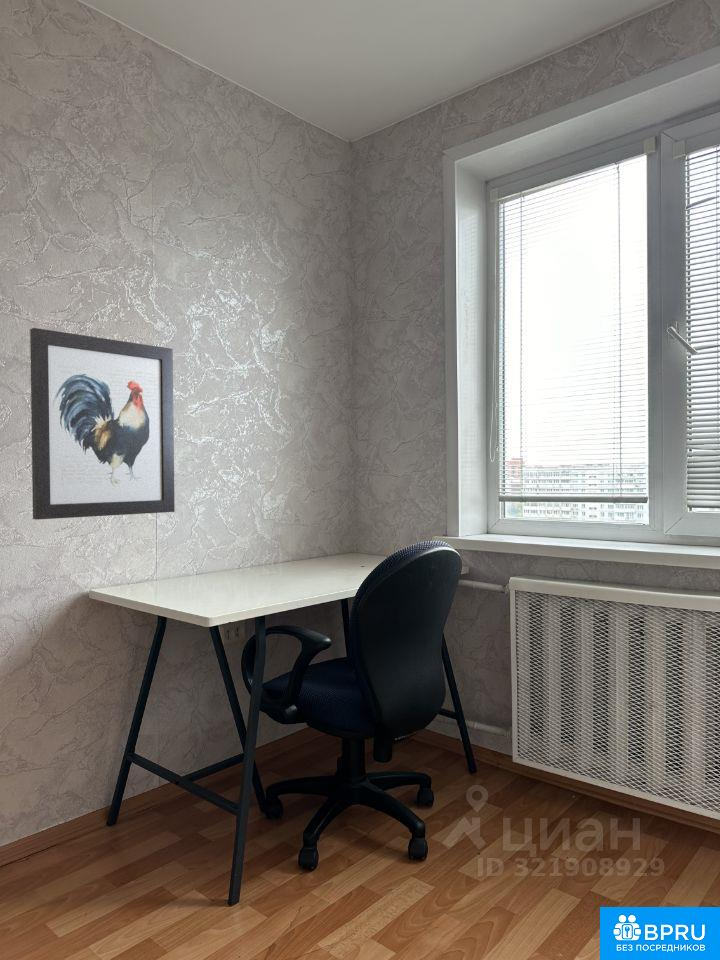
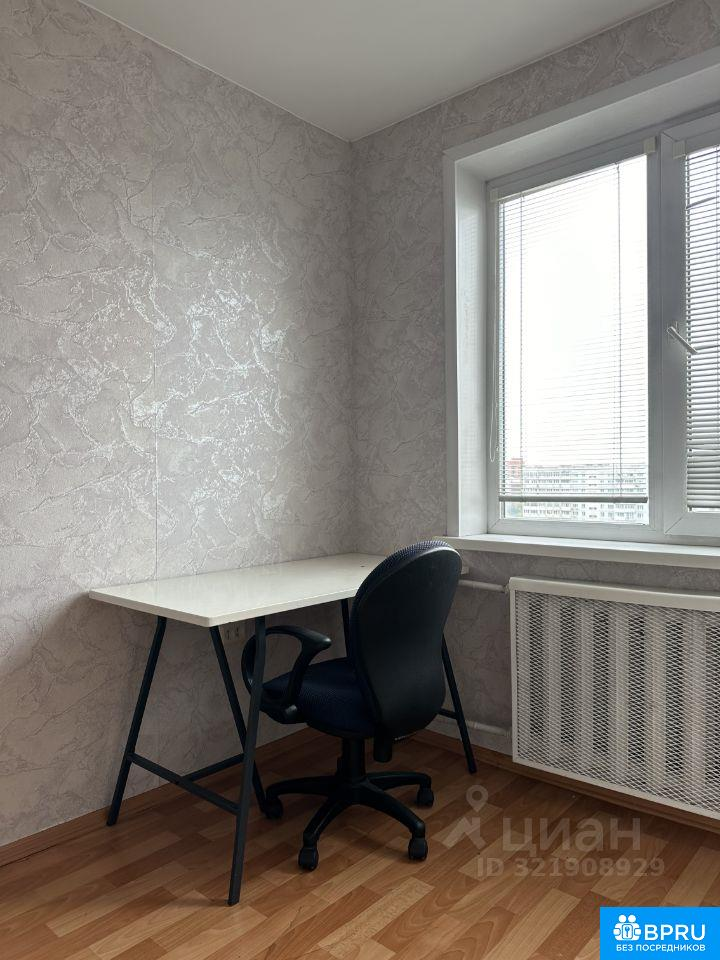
- wall art [29,327,176,521]
